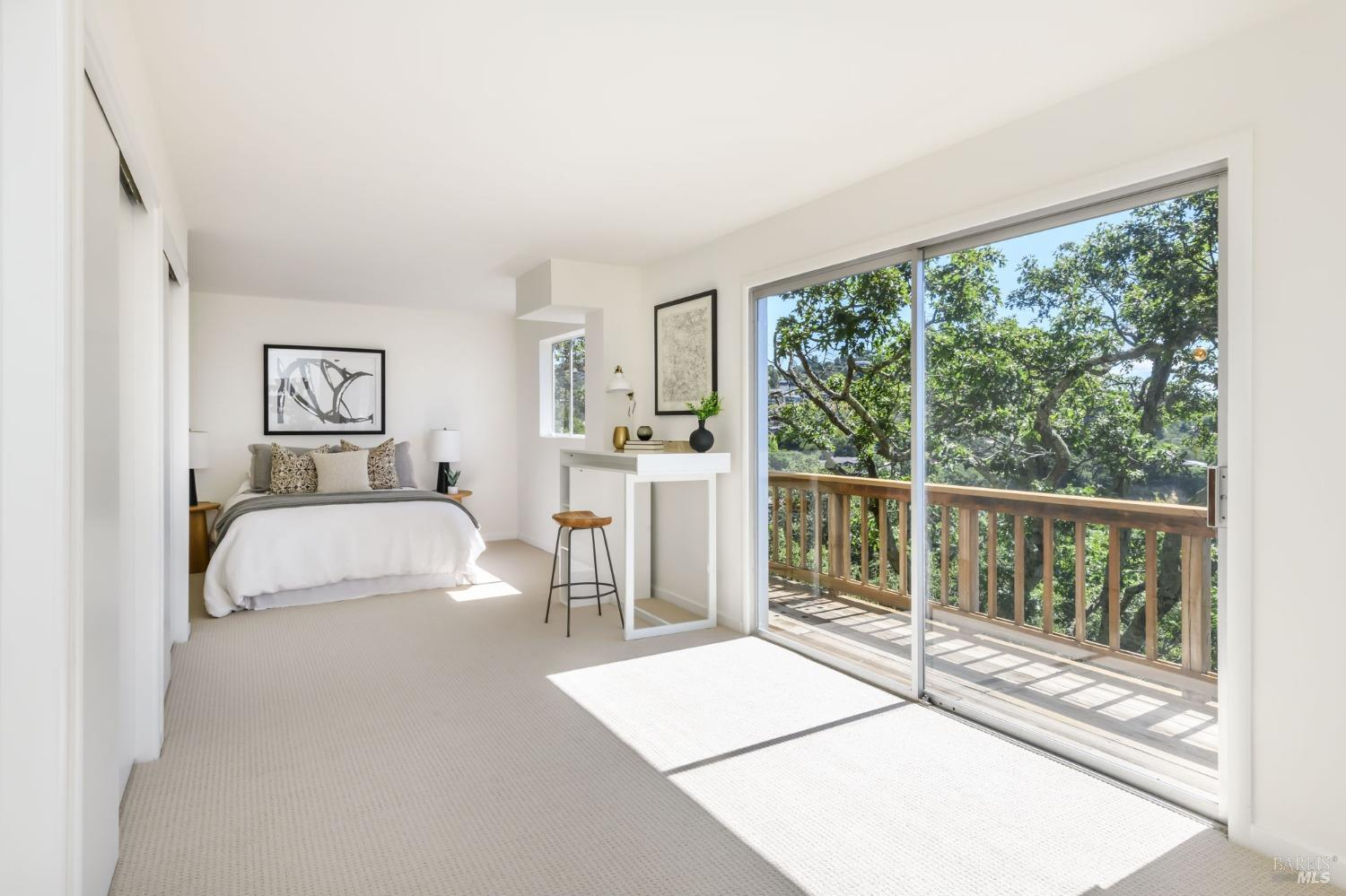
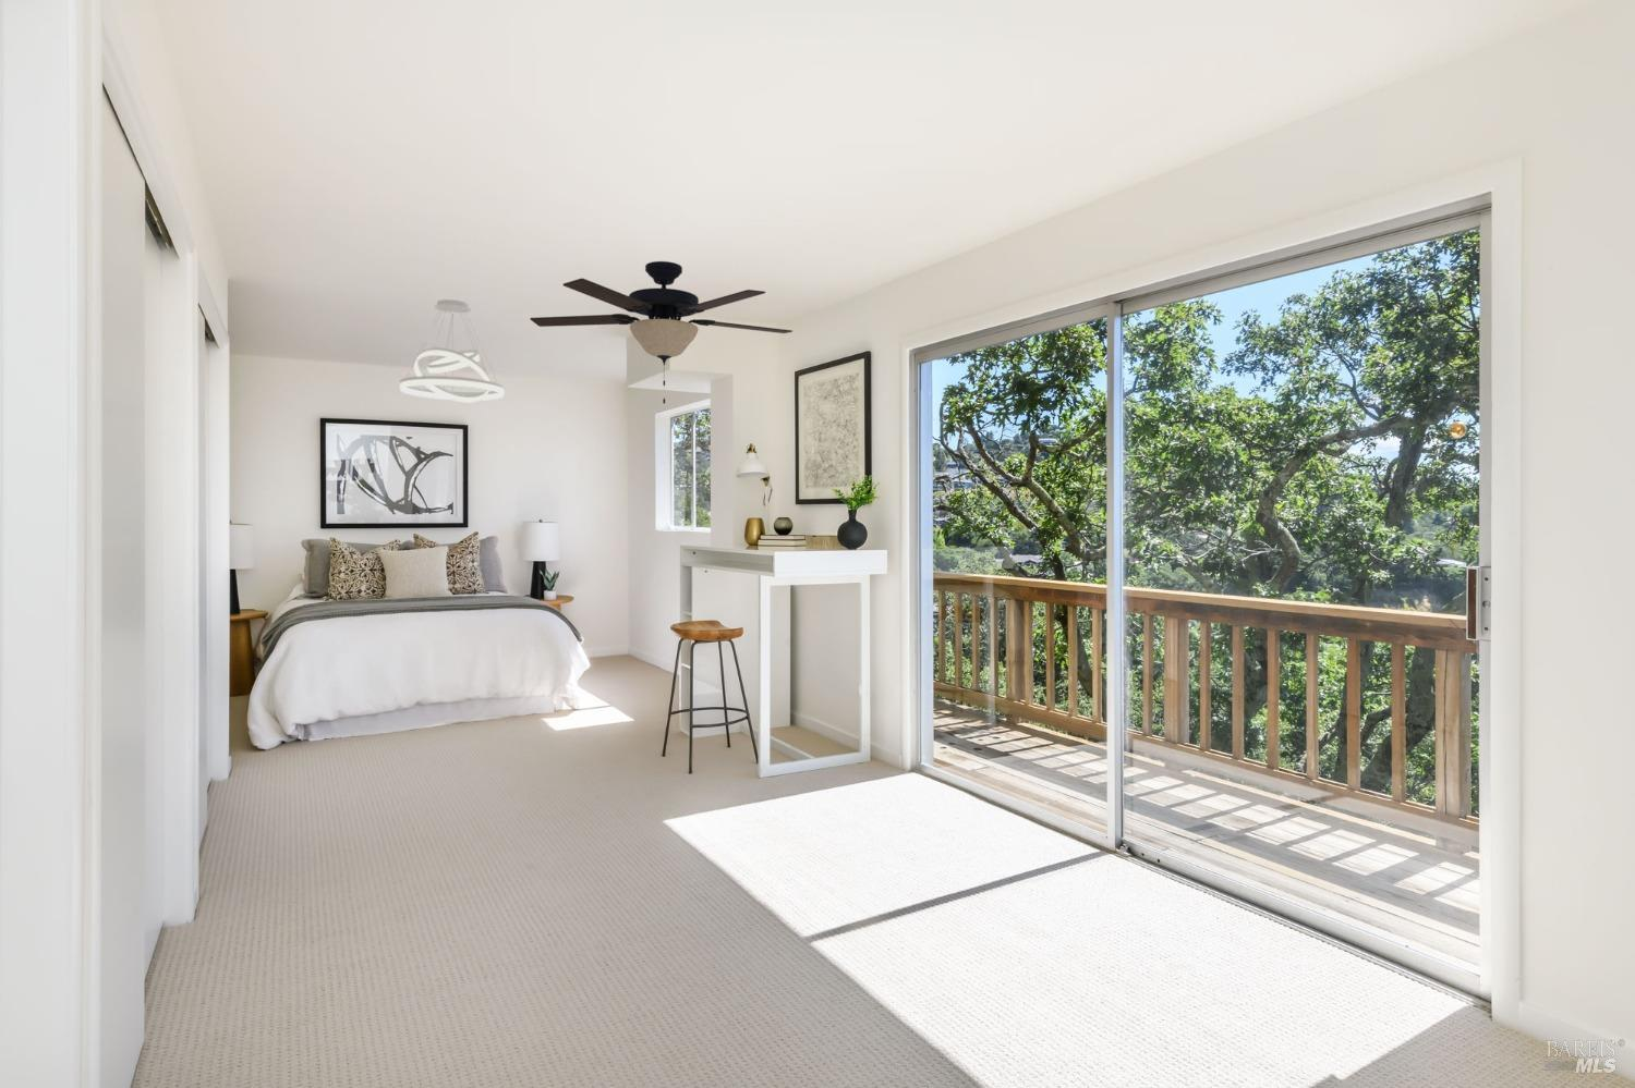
+ ceiling fan [528,260,793,406]
+ pendant light [398,299,504,403]
